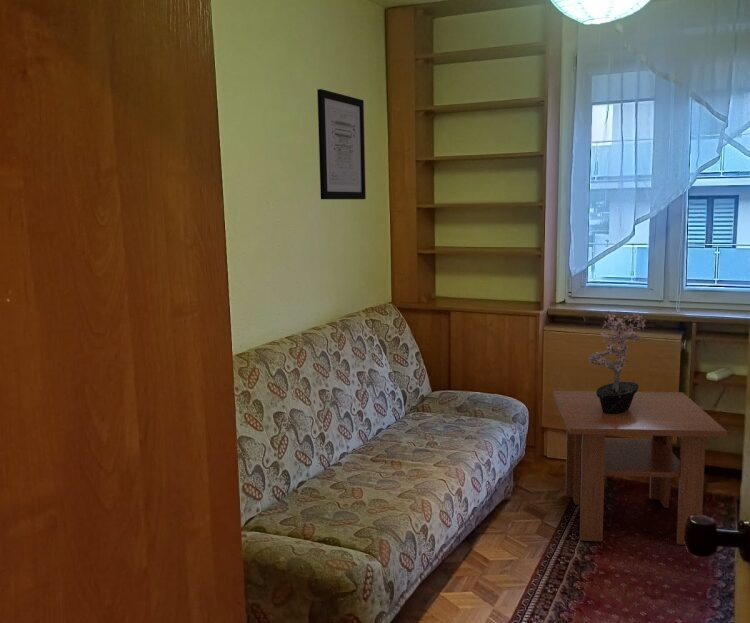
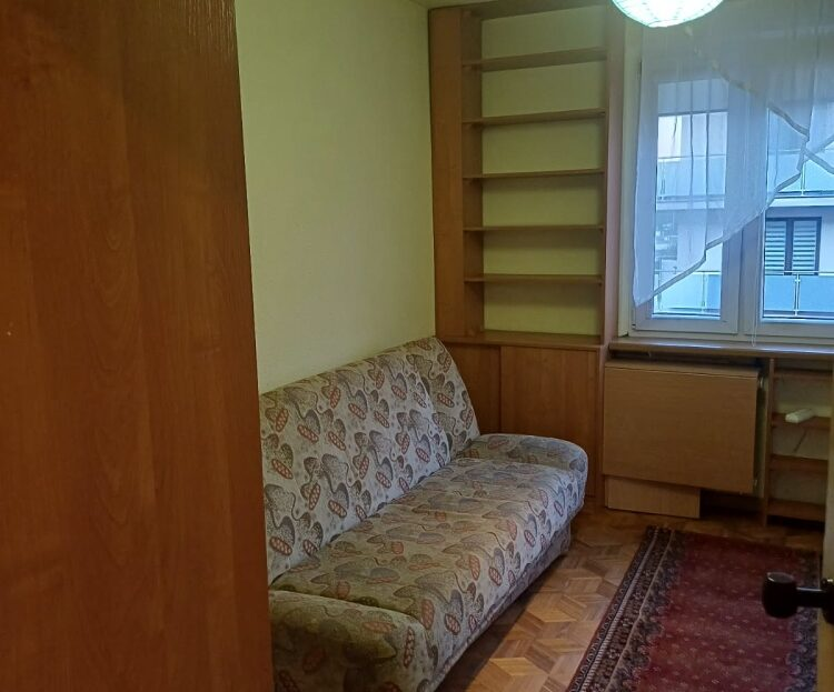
- wall art [316,88,367,200]
- coffee table [552,390,728,546]
- potted plant [587,310,647,414]
